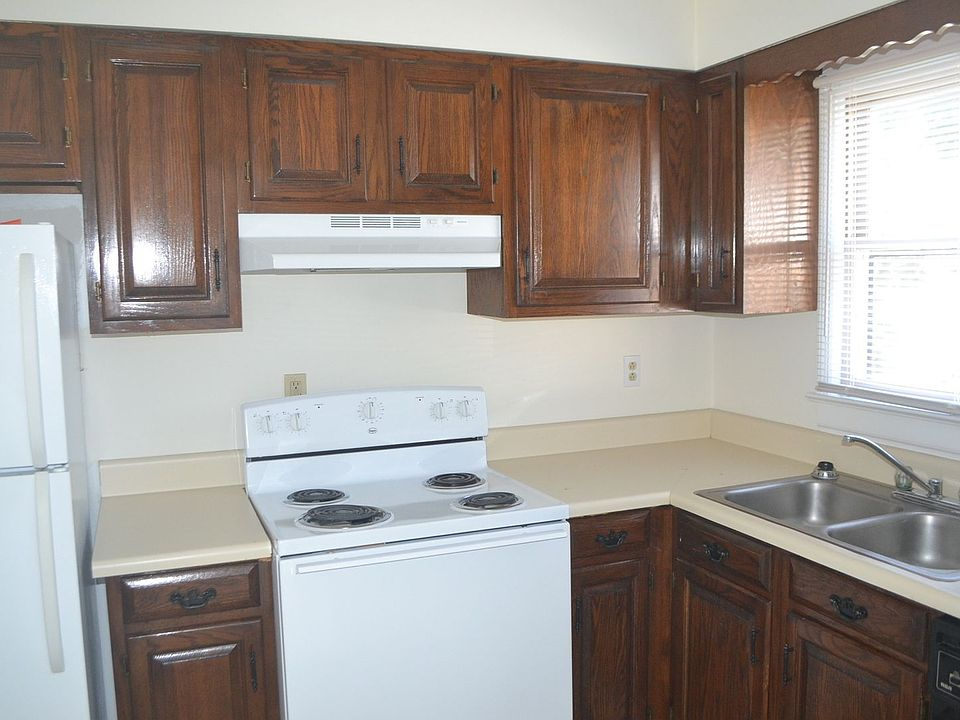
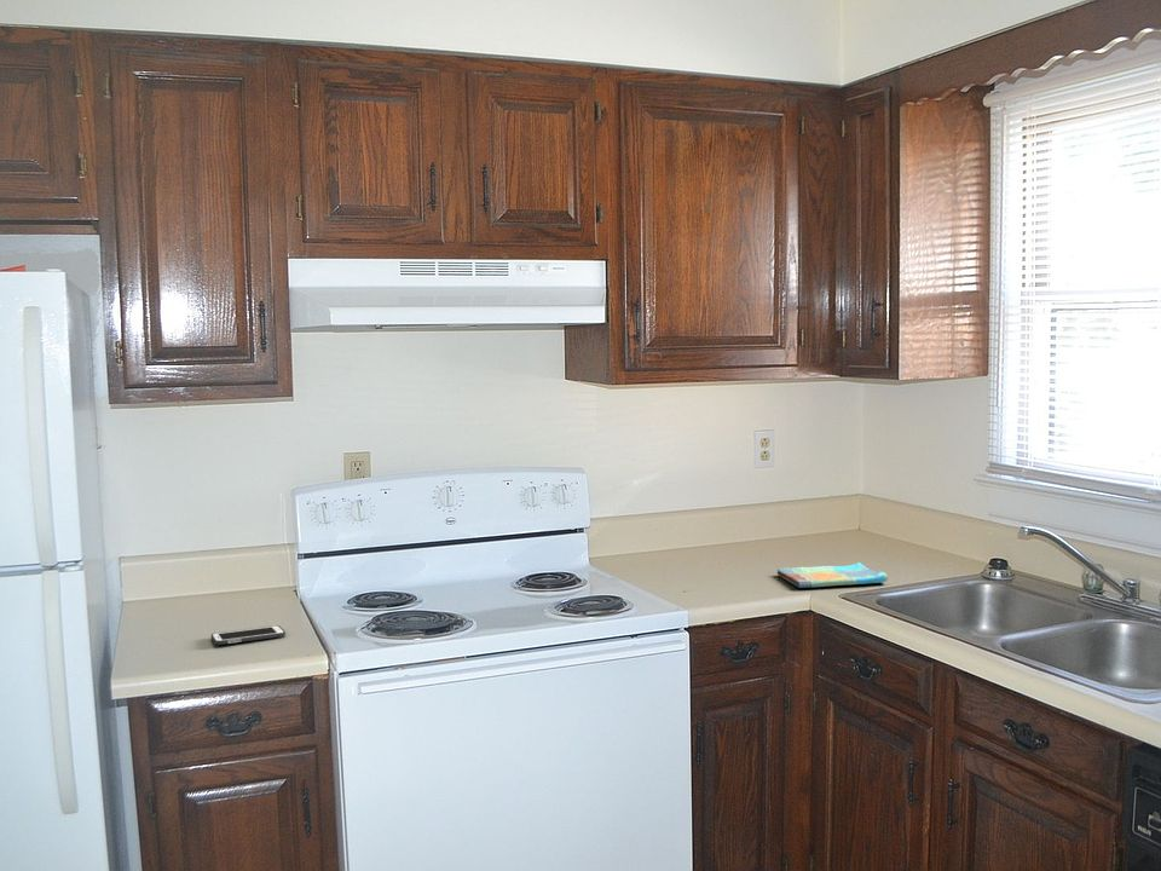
+ cell phone [210,624,287,646]
+ dish towel [776,561,889,589]
